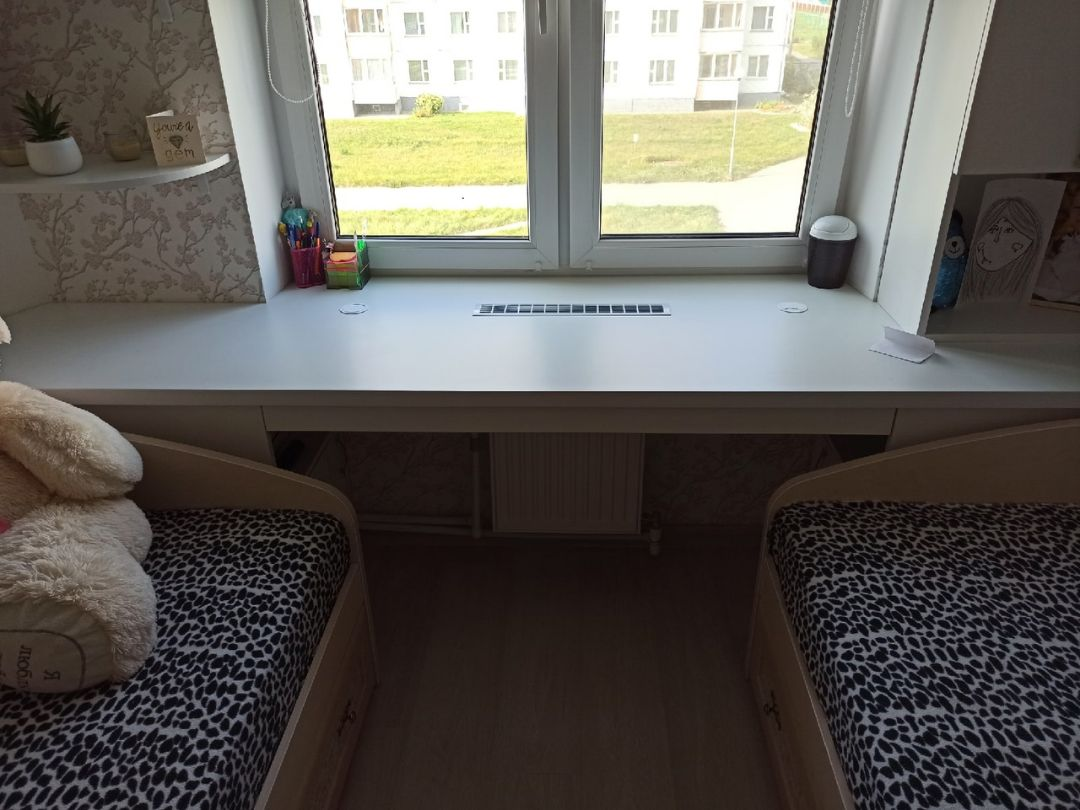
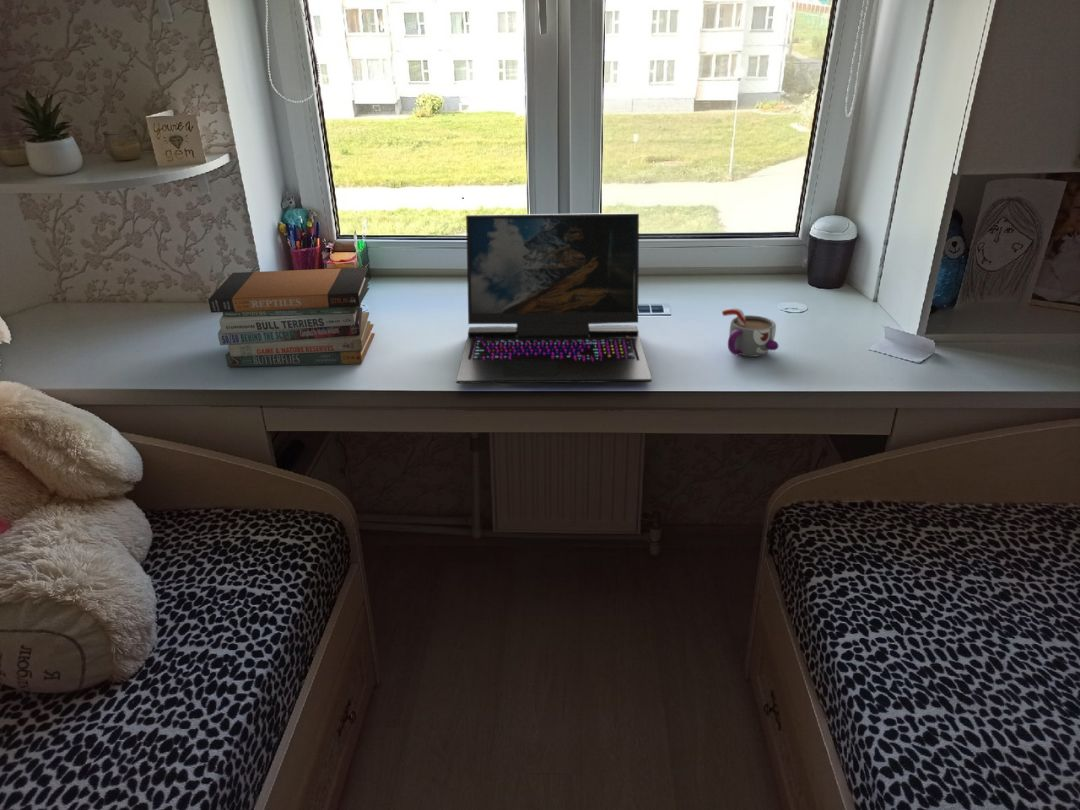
+ laptop [455,212,653,384]
+ book stack [207,266,376,368]
+ mug [721,307,779,358]
